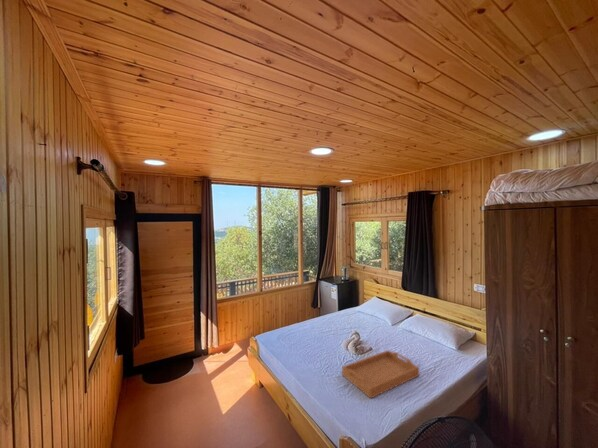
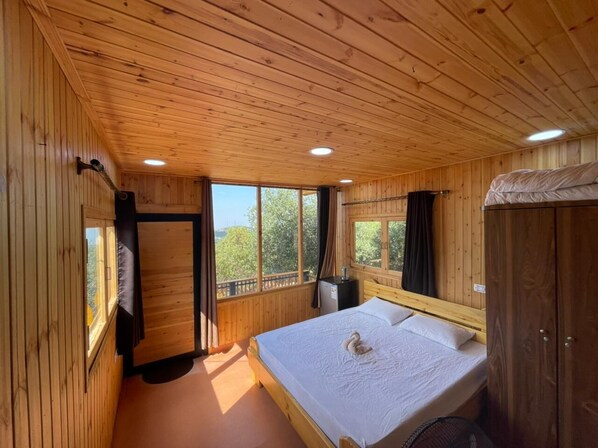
- serving tray [341,349,420,400]
